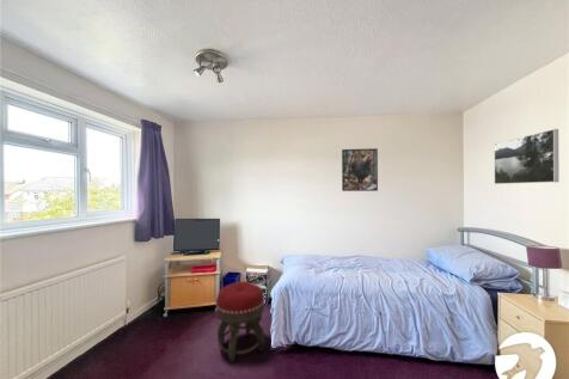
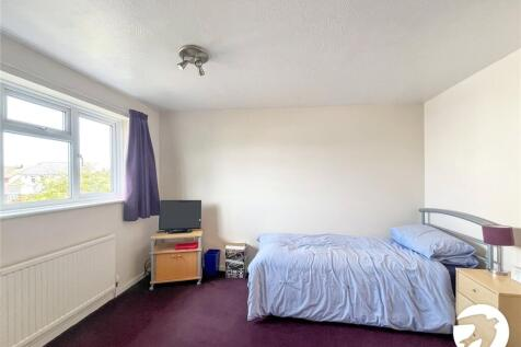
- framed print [494,128,559,185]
- footstool [215,281,265,365]
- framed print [341,147,379,192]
